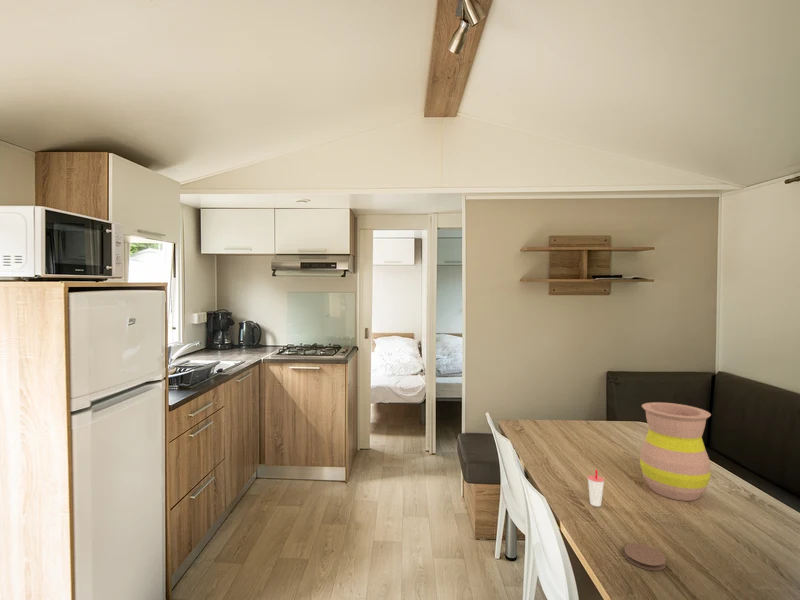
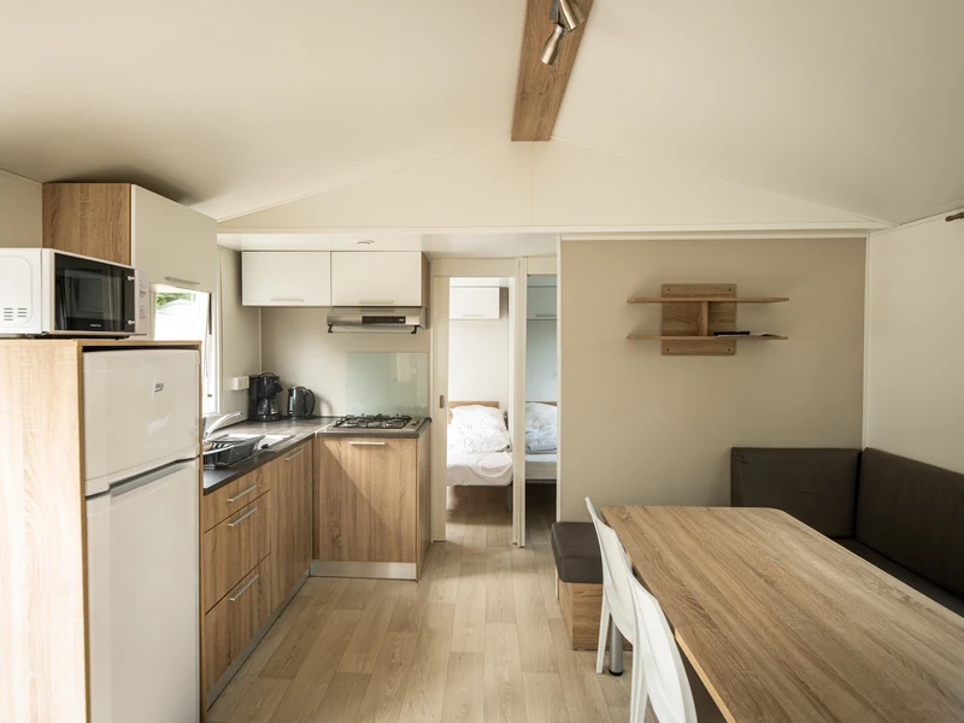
- vase [639,401,712,502]
- cup [586,469,605,508]
- coaster [623,542,667,572]
